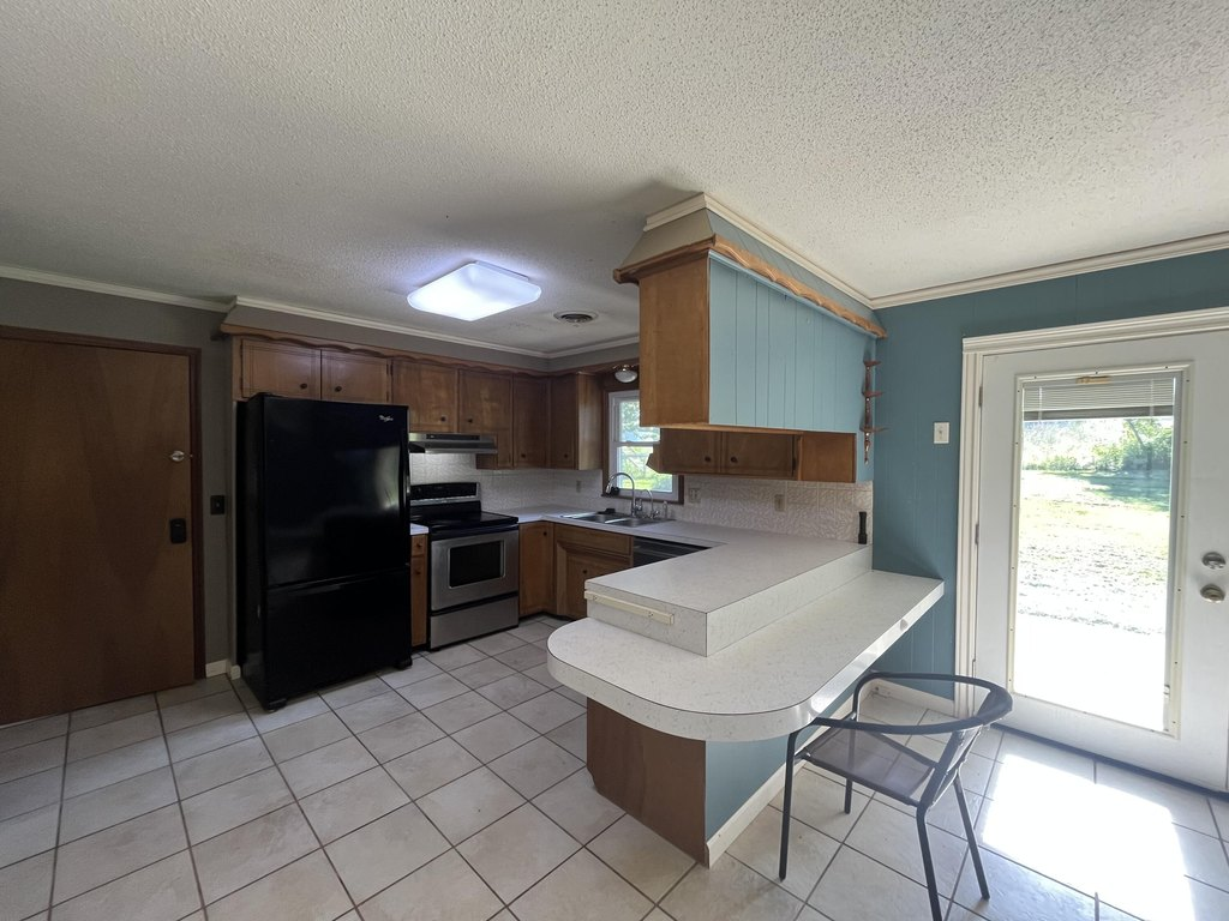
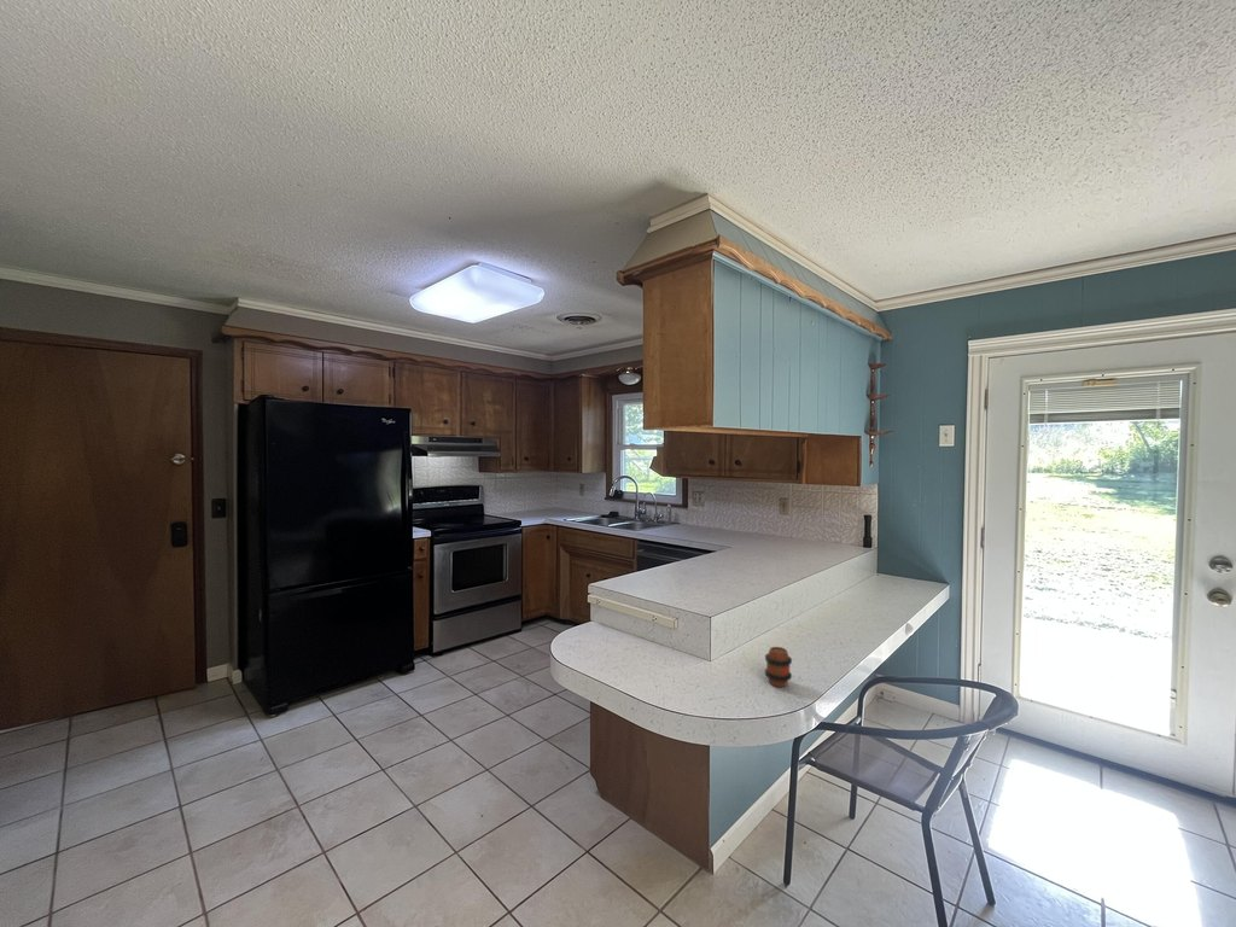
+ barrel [764,646,793,688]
